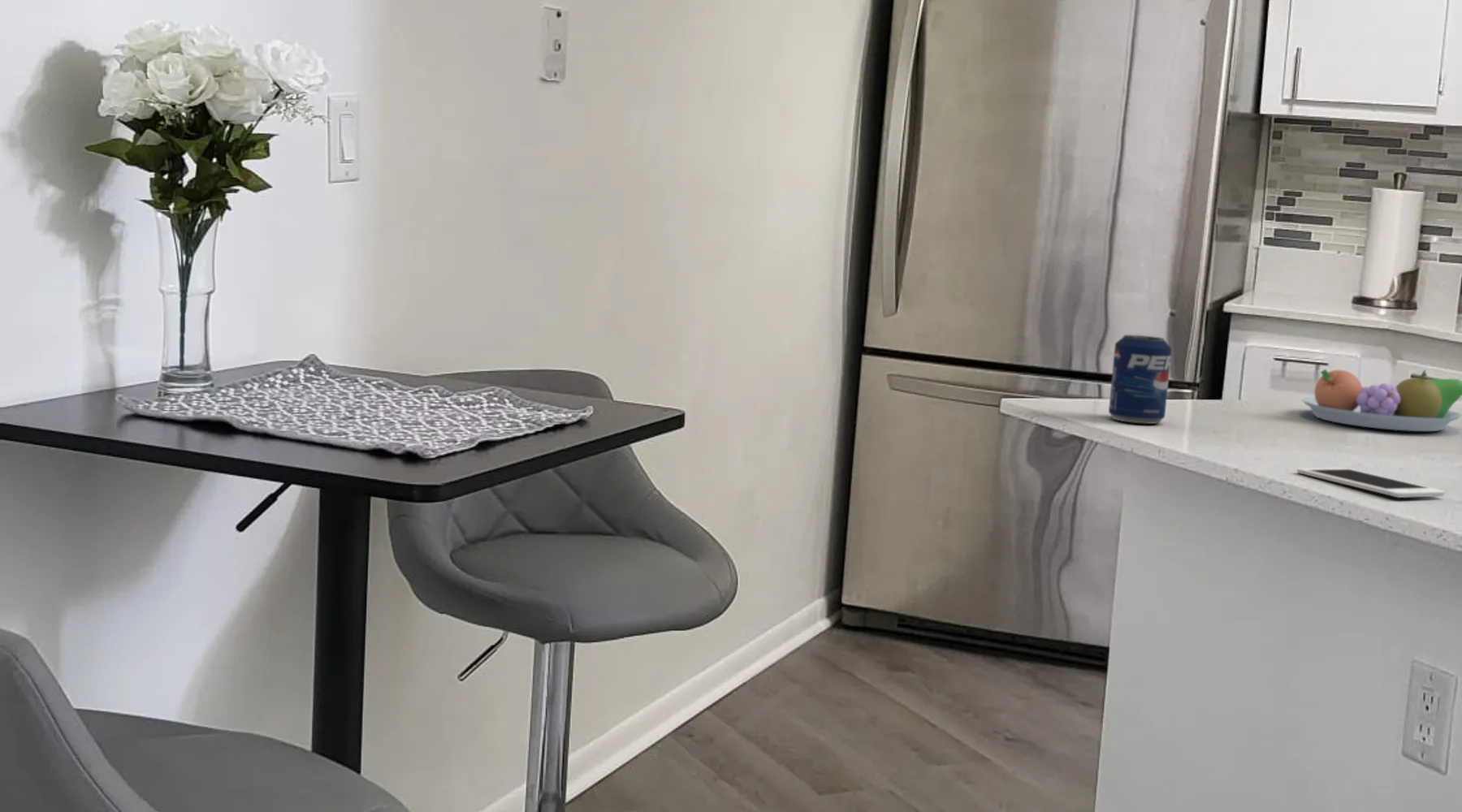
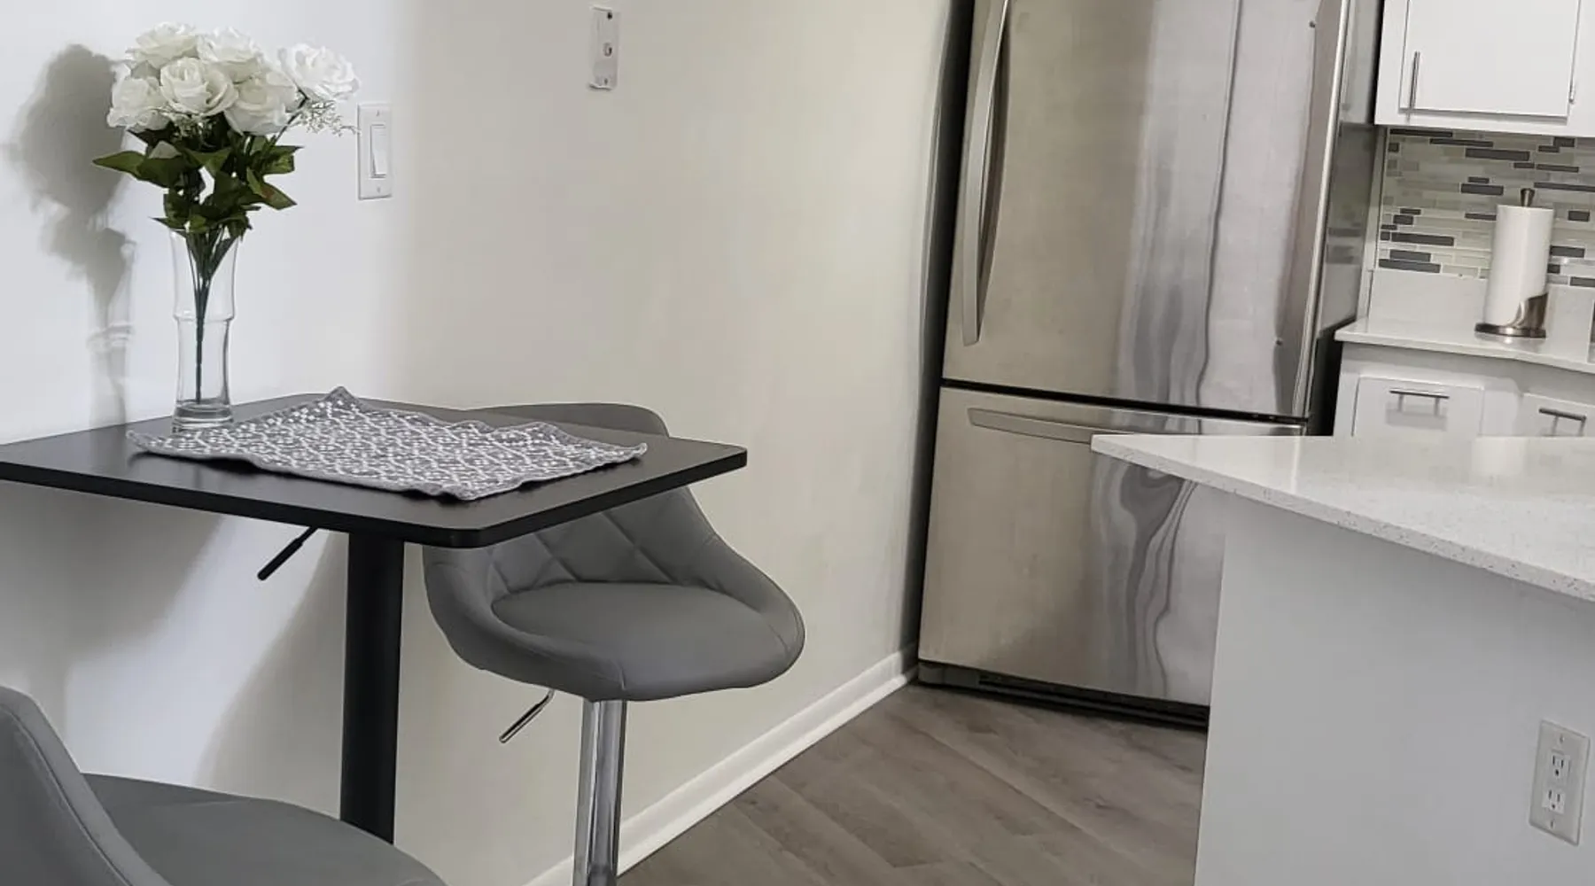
- fruit bowl [1300,369,1462,432]
- beverage can [1108,335,1173,425]
- cell phone [1296,467,1446,499]
